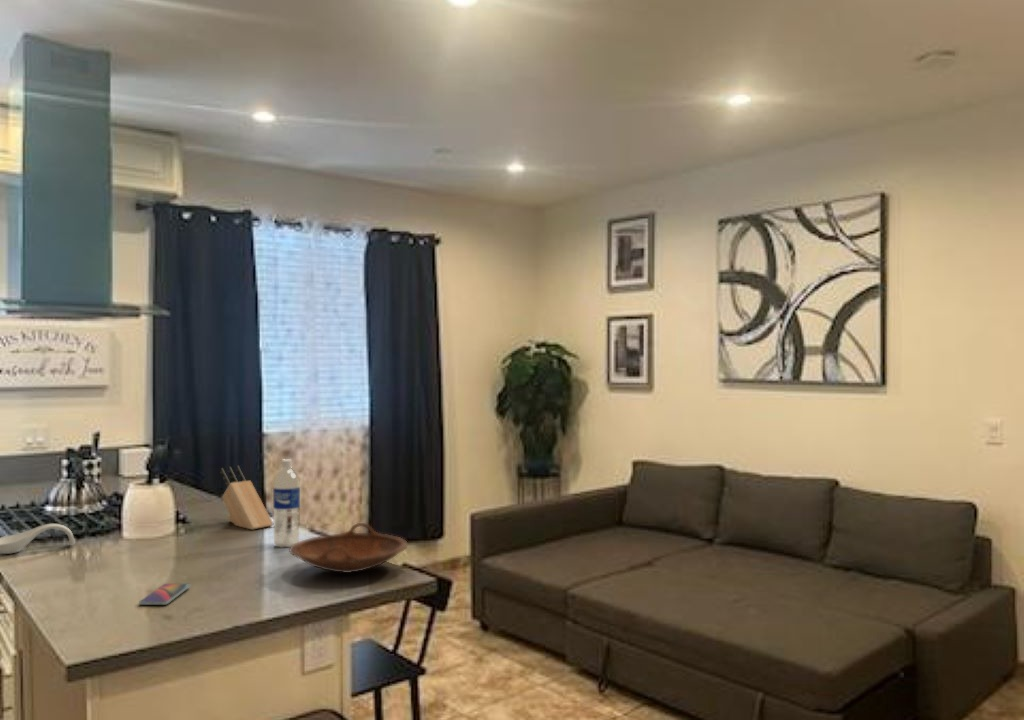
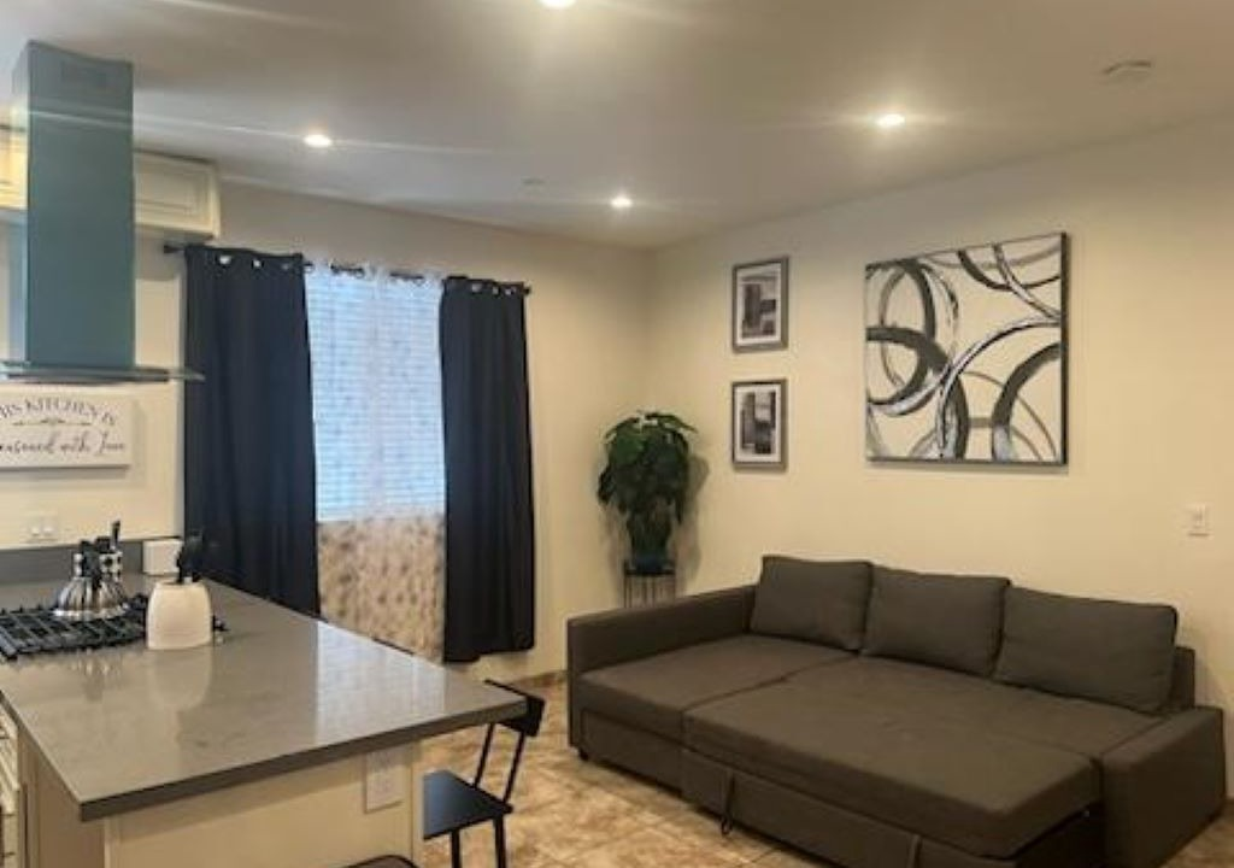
- bowl [288,522,409,574]
- smartphone [138,583,191,606]
- spoon rest [0,523,76,555]
- knife block [219,465,274,531]
- water bottle [272,458,301,549]
